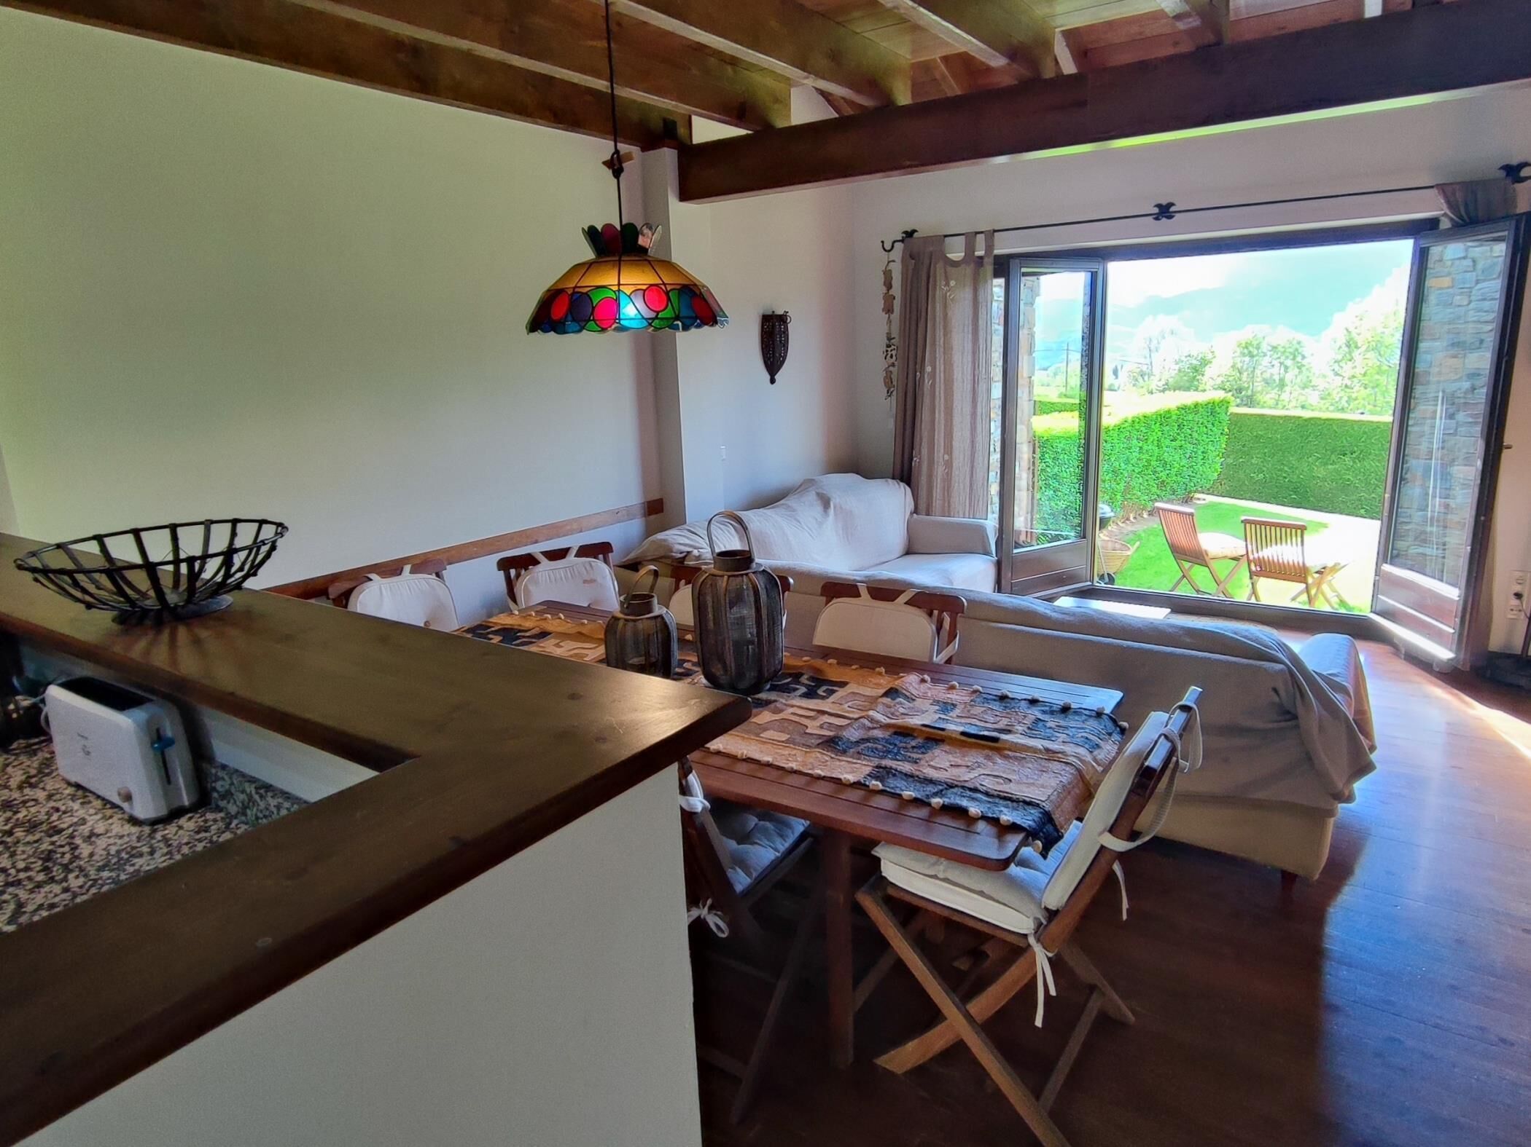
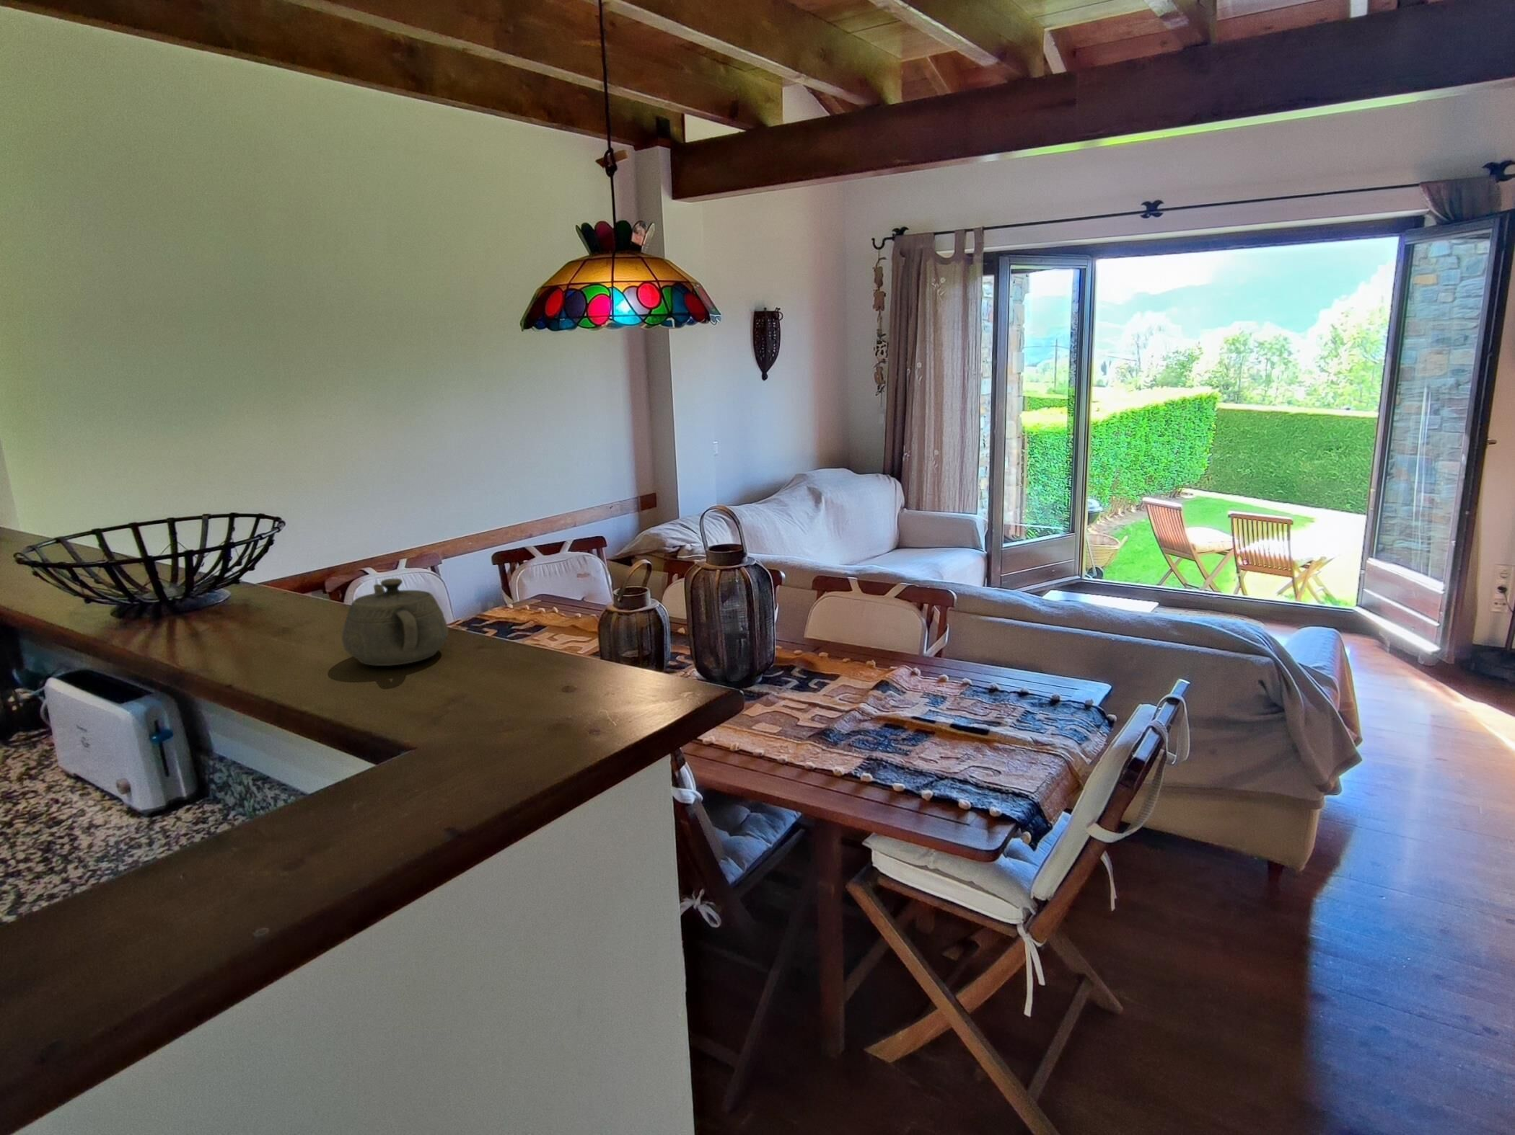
+ teapot [341,578,450,666]
